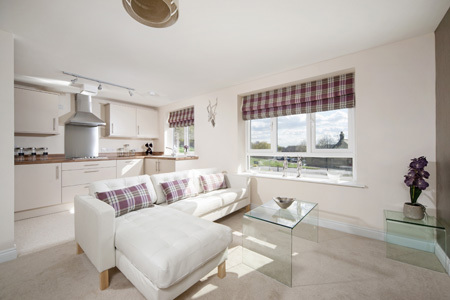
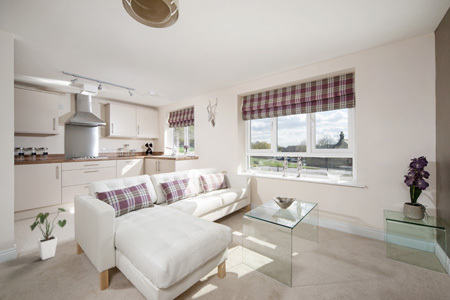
+ house plant [29,207,67,261]
